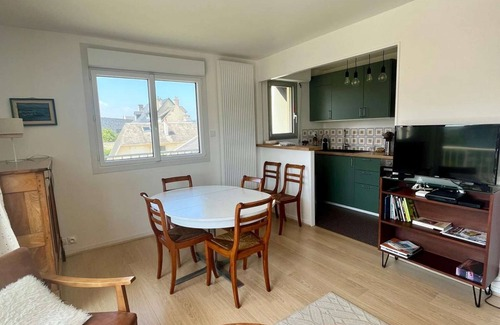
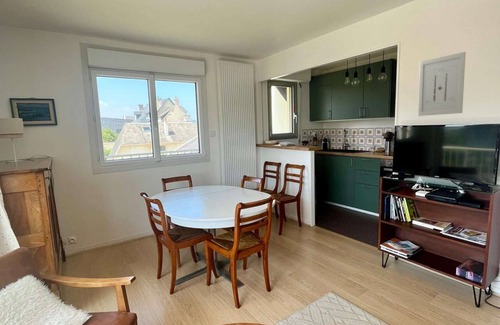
+ wall art [417,51,467,117]
